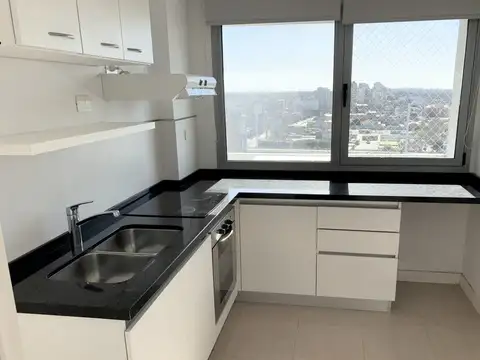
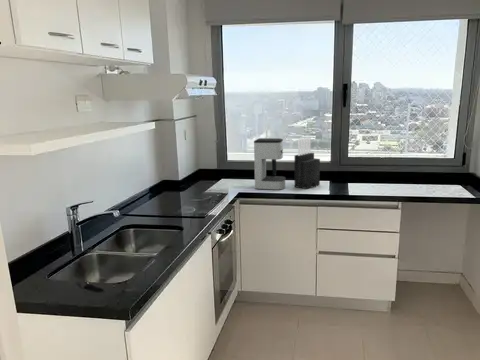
+ knife block [293,136,321,190]
+ coffee maker [253,137,287,191]
